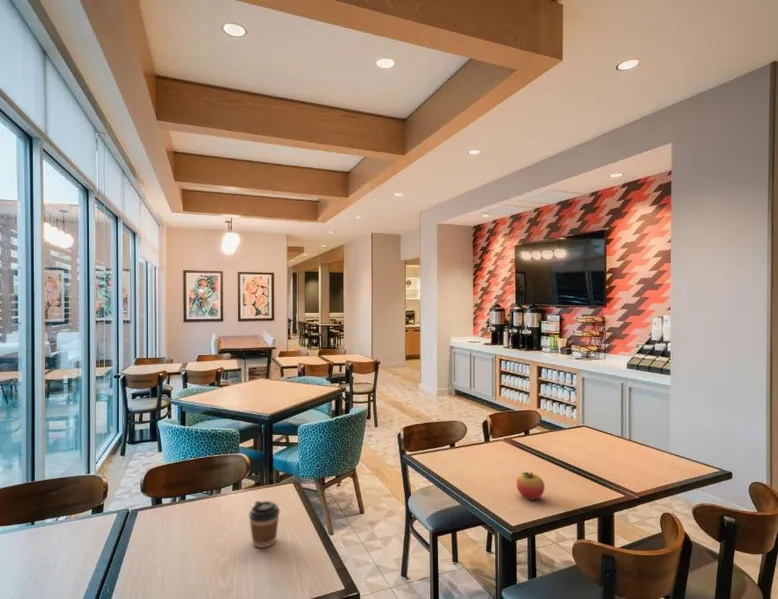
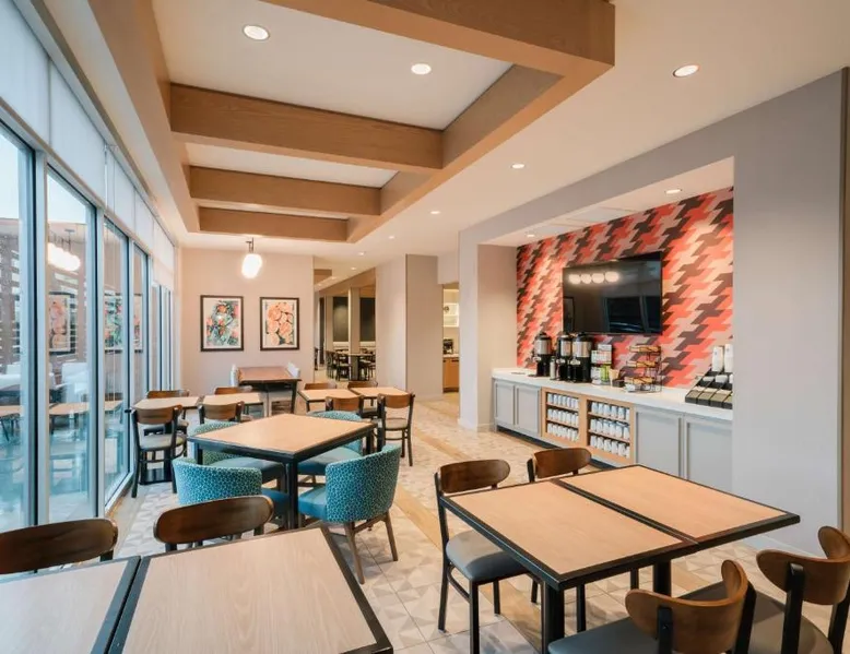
- fruit [516,471,546,501]
- coffee cup [248,500,281,549]
